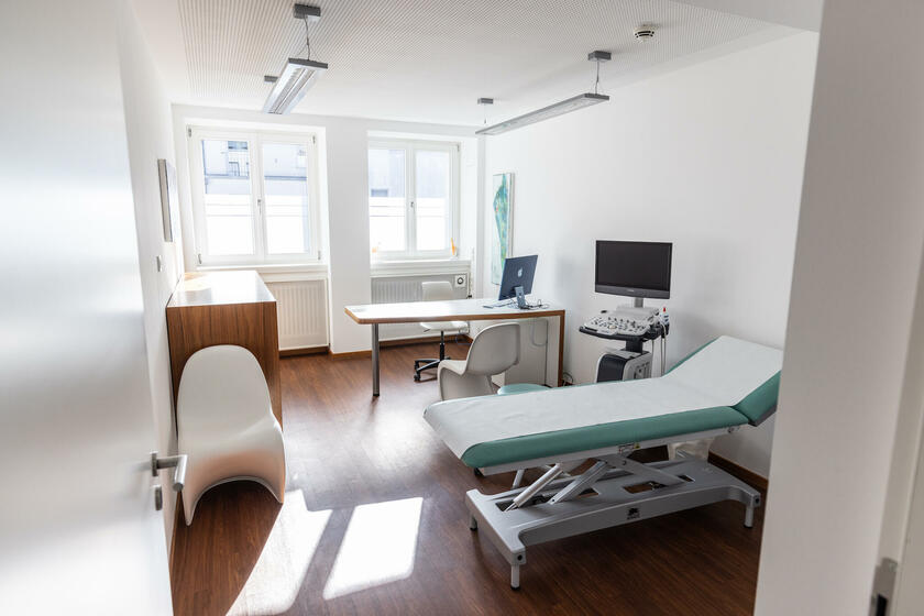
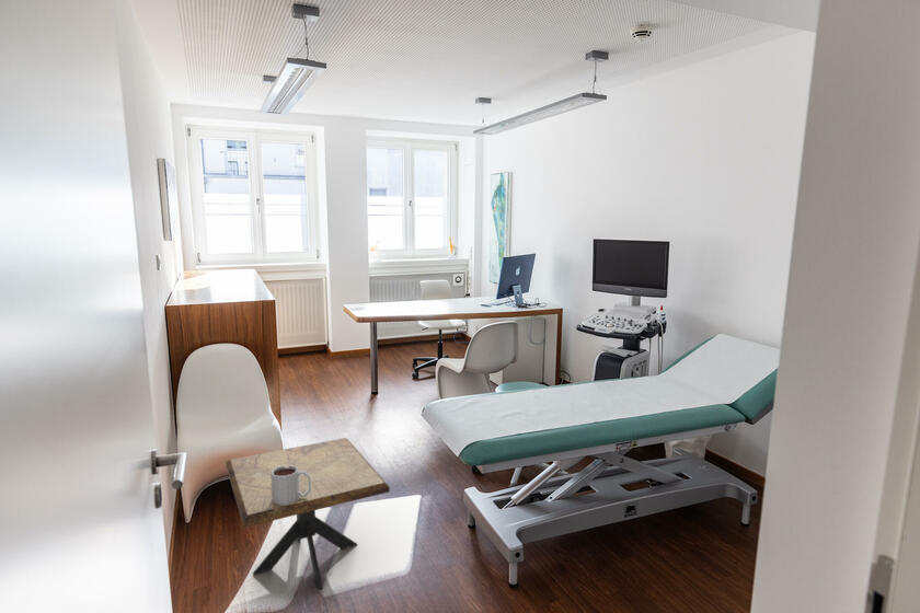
+ mug [271,465,311,505]
+ side table [225,437,391,590]
